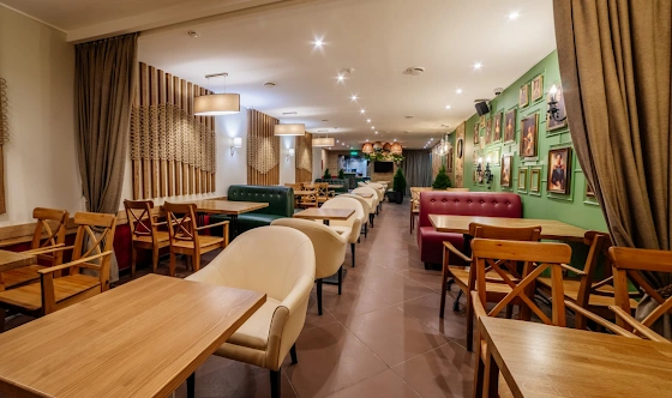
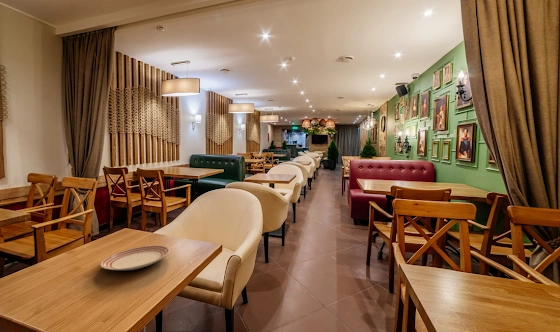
+ dinner plate [100,244,171,271]
